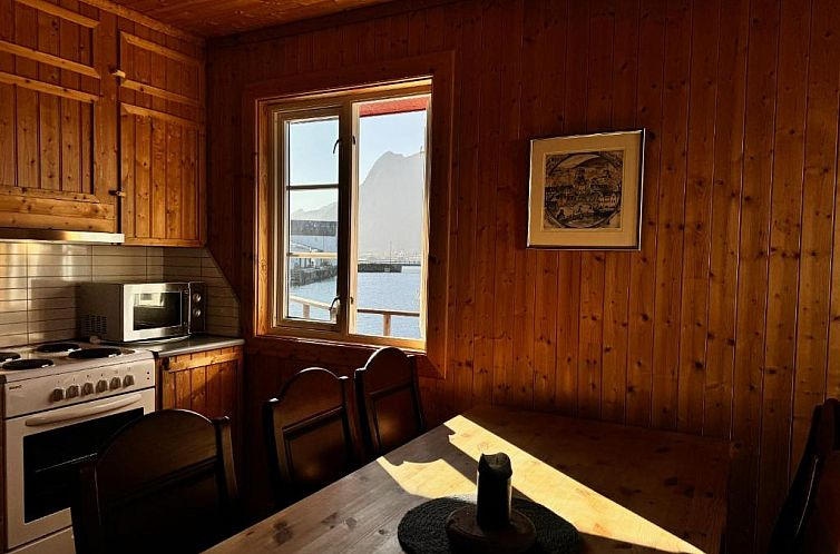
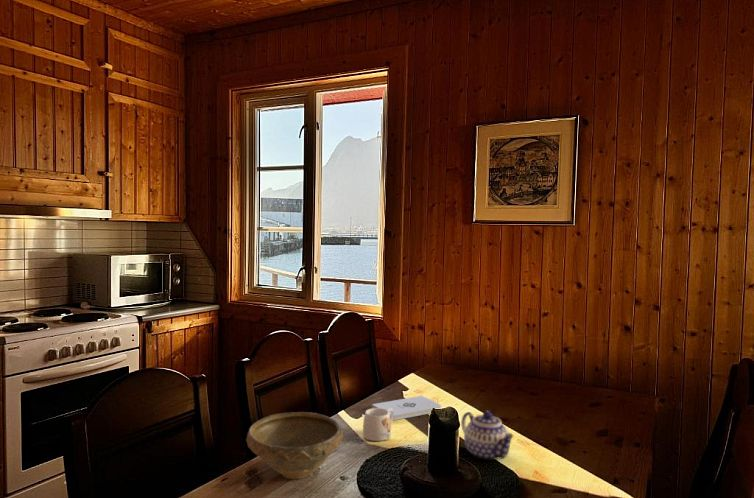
+ teapot [460,410,514,461]
+ bowl [245,411,344,480]
+ mug [362,407,394,442]
+ notepad [371,395,442,421]
